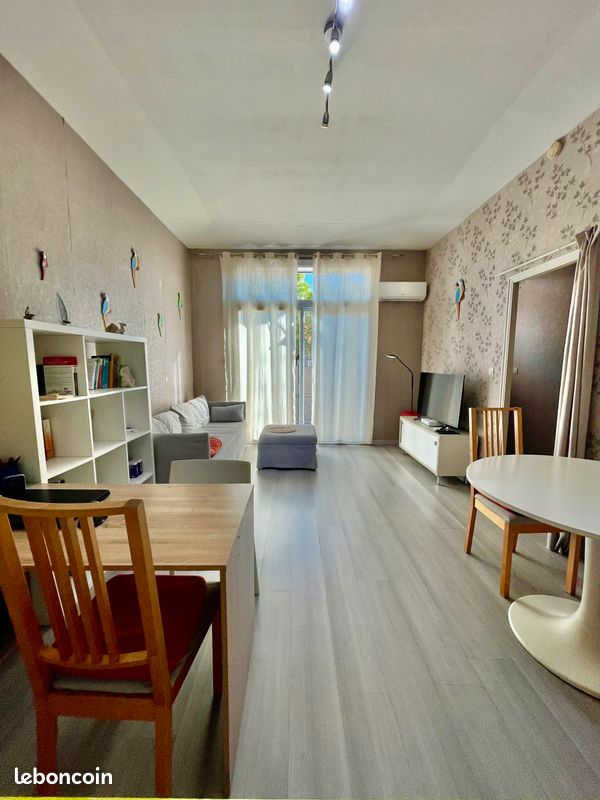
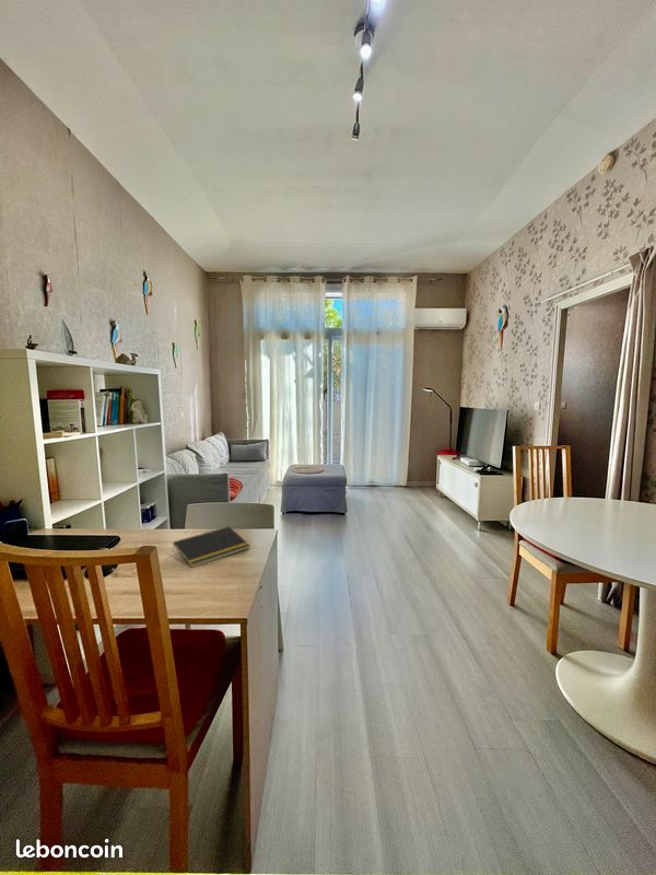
+ notepad [172,525,251,569]
